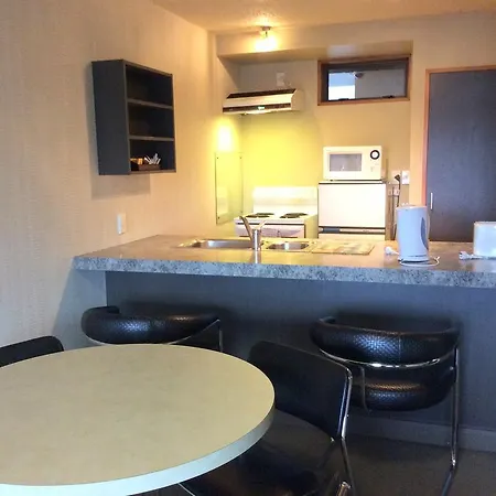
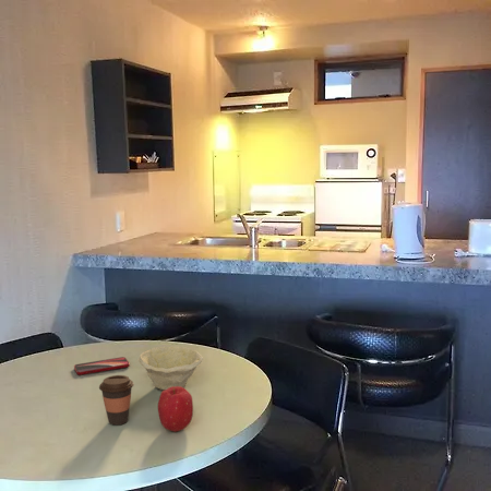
+ fruit [157,386,194,432]
+ coffee cup [98,374,135,427]
+ smartphone [73,356,131,376]
+ bowl [137,345,204,391]
